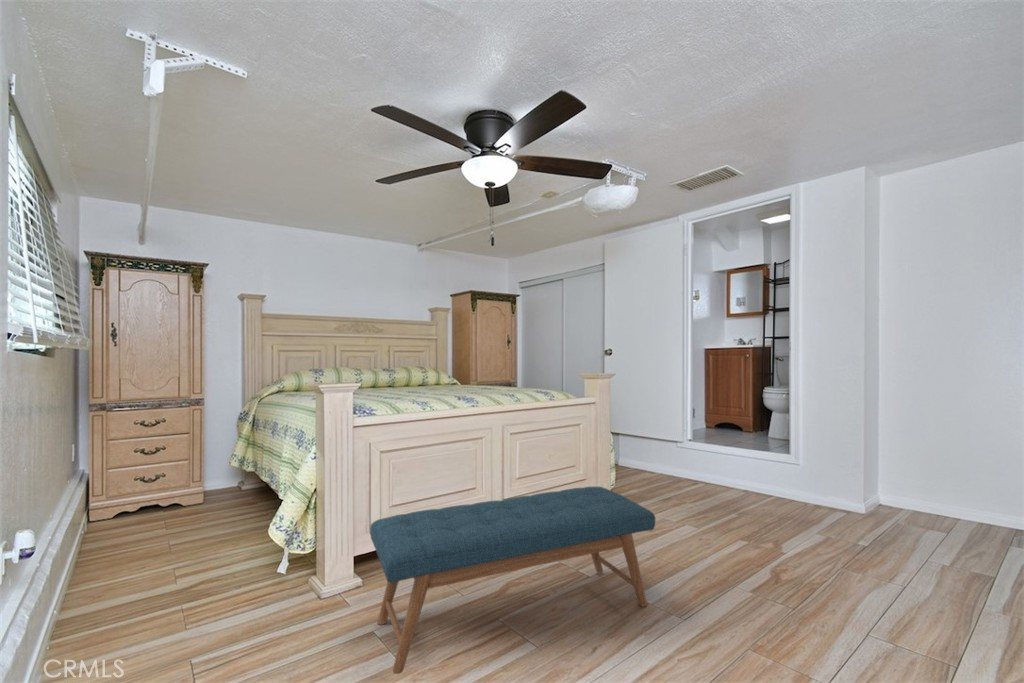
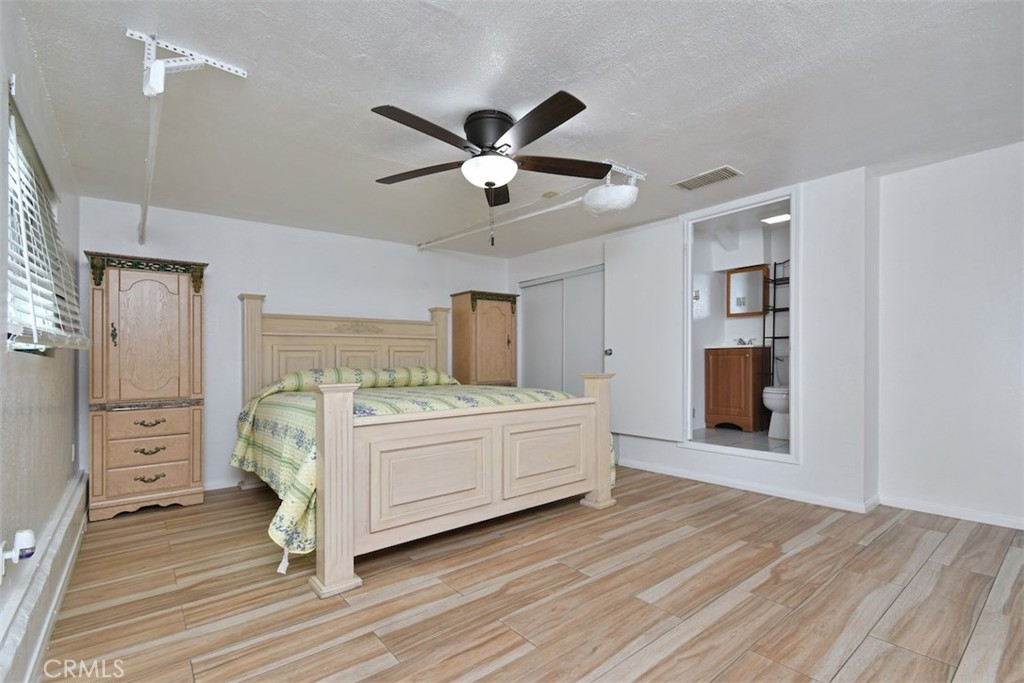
- bench [369,486,656,675]
